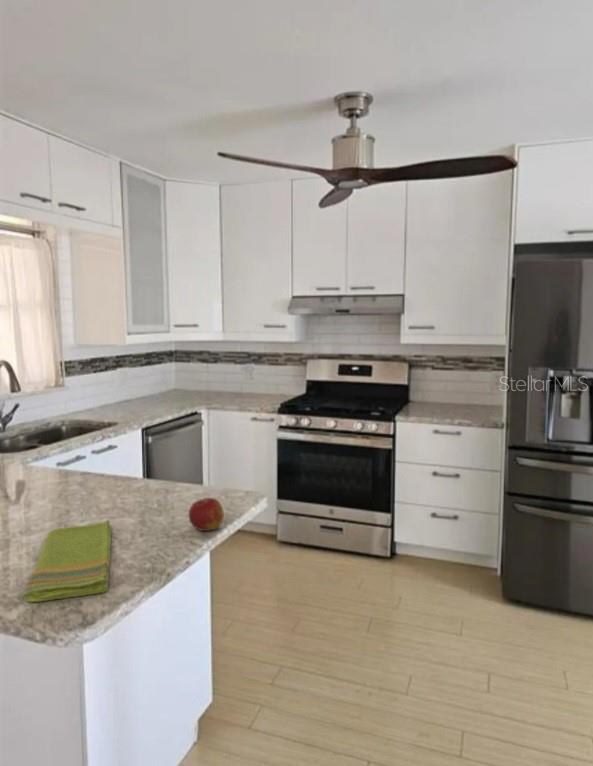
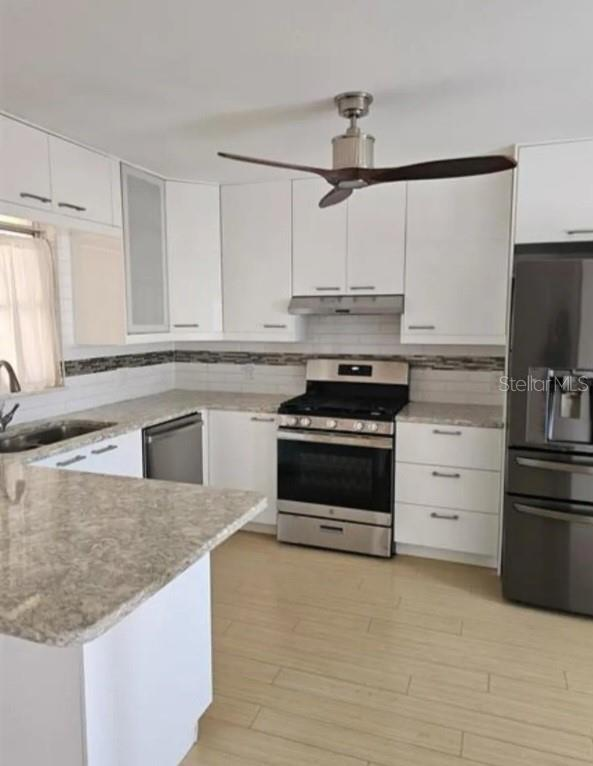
- dish towel [22,519,112,603]
- apple [188,497,225,532]
